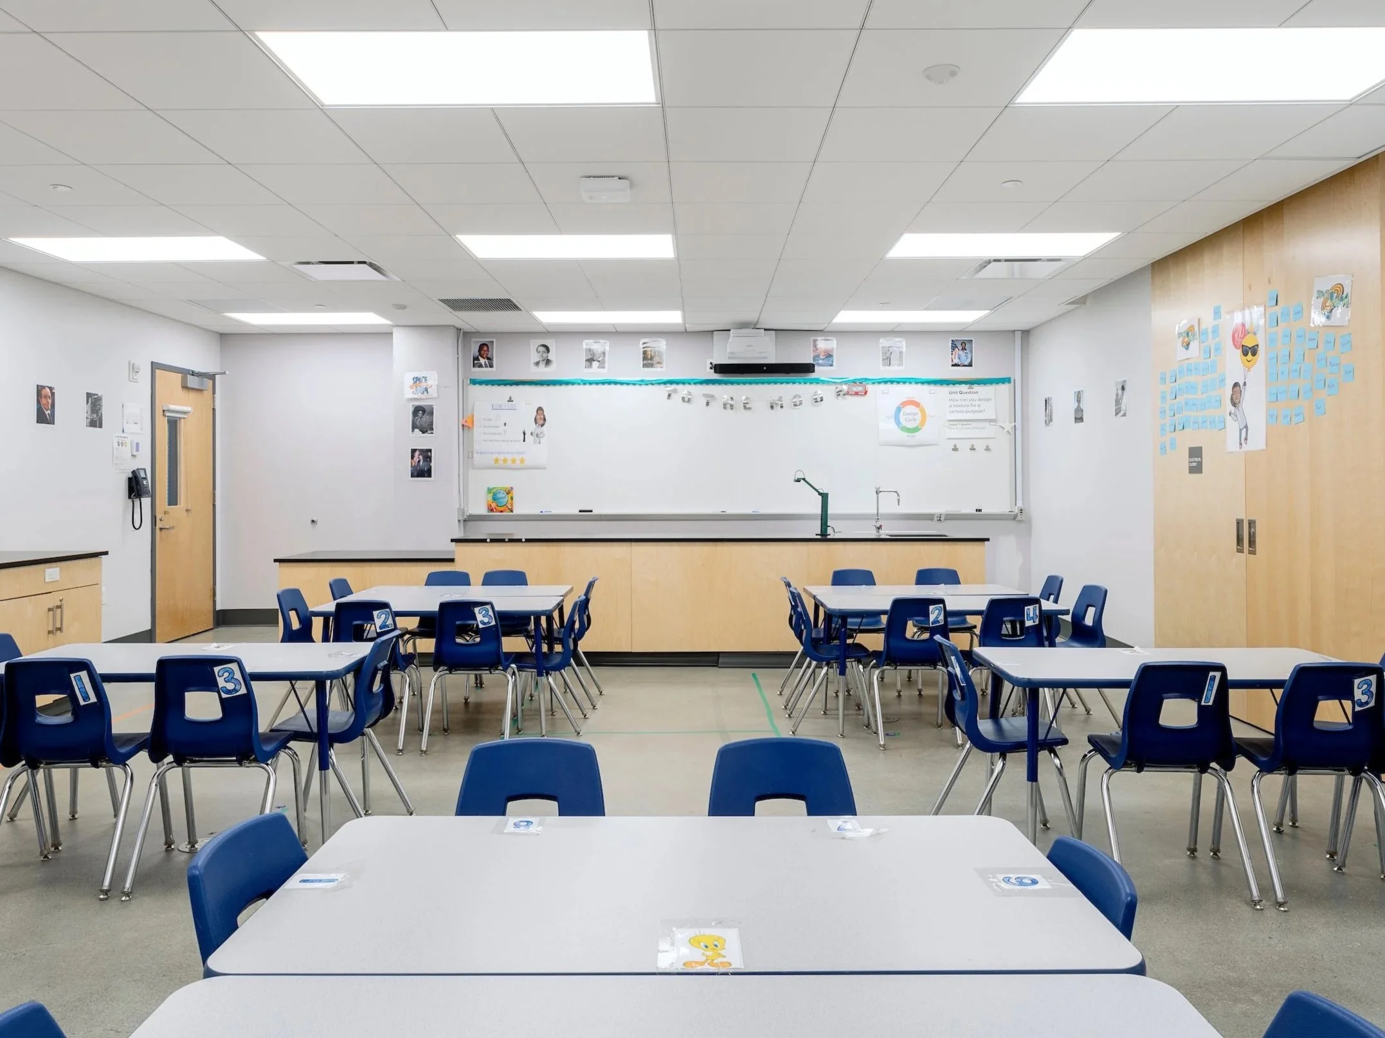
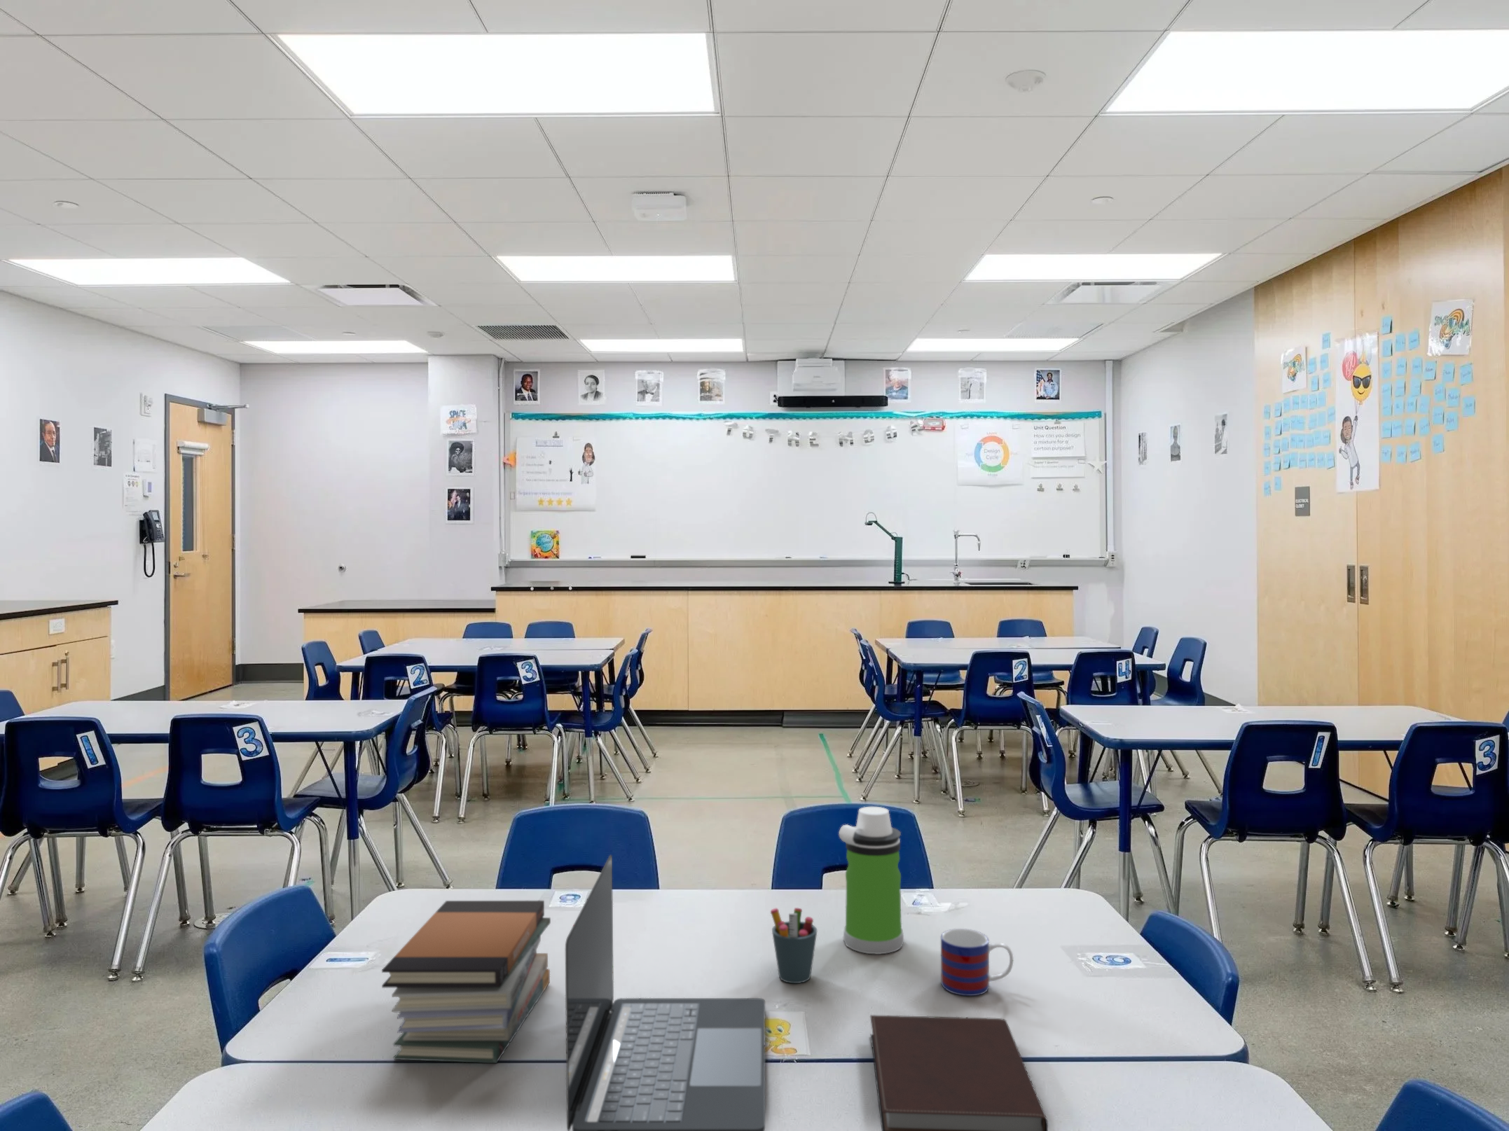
+ notebook [870,1015,1049,1131]
+ laptop [564,854,765,1131]
+ pen holder [770,906,817,984]
+ mug [940,928,1014,997]
+ book stack [381,899,551,1063]
+ water bottle [838,805,904,954]
